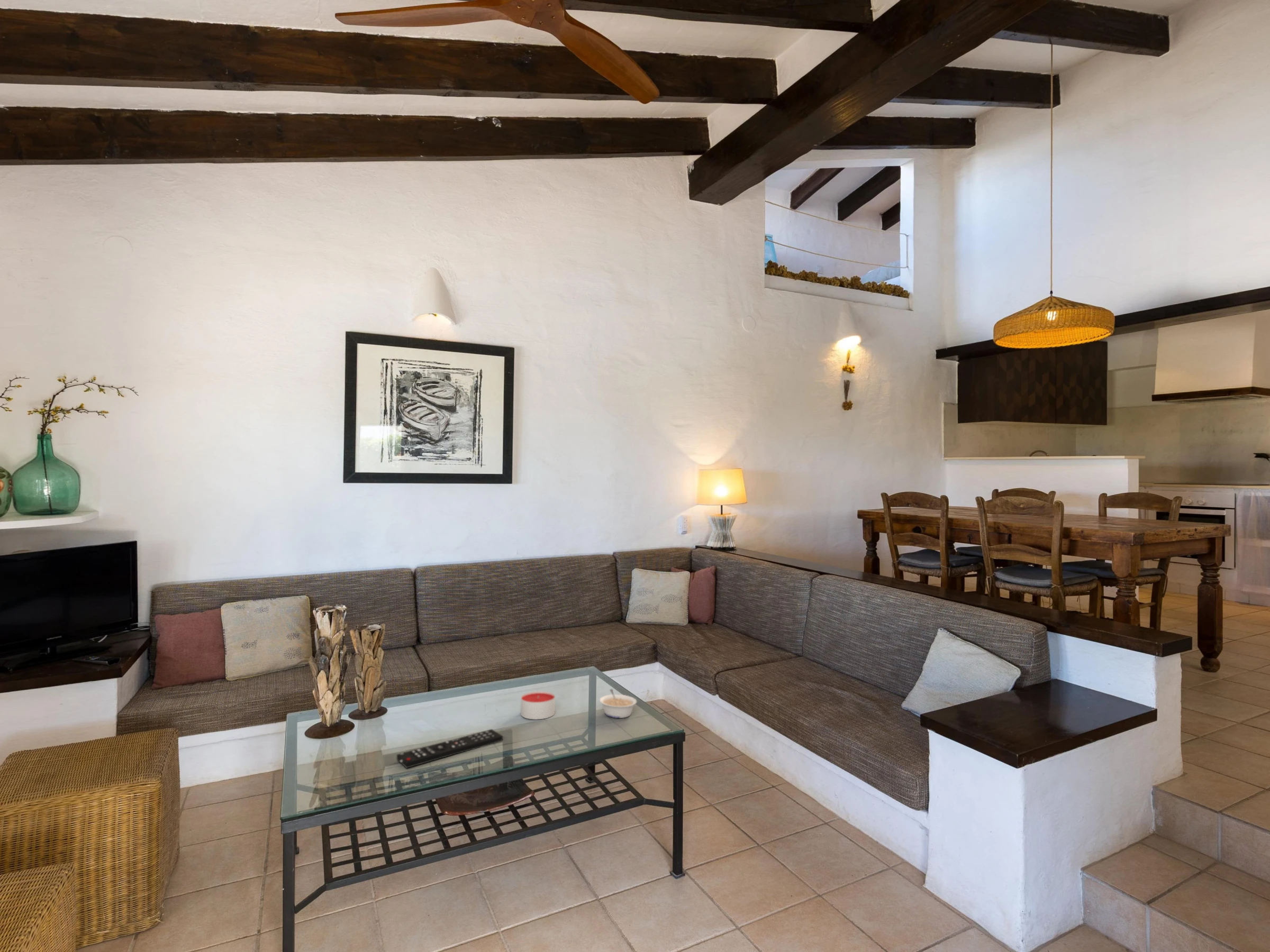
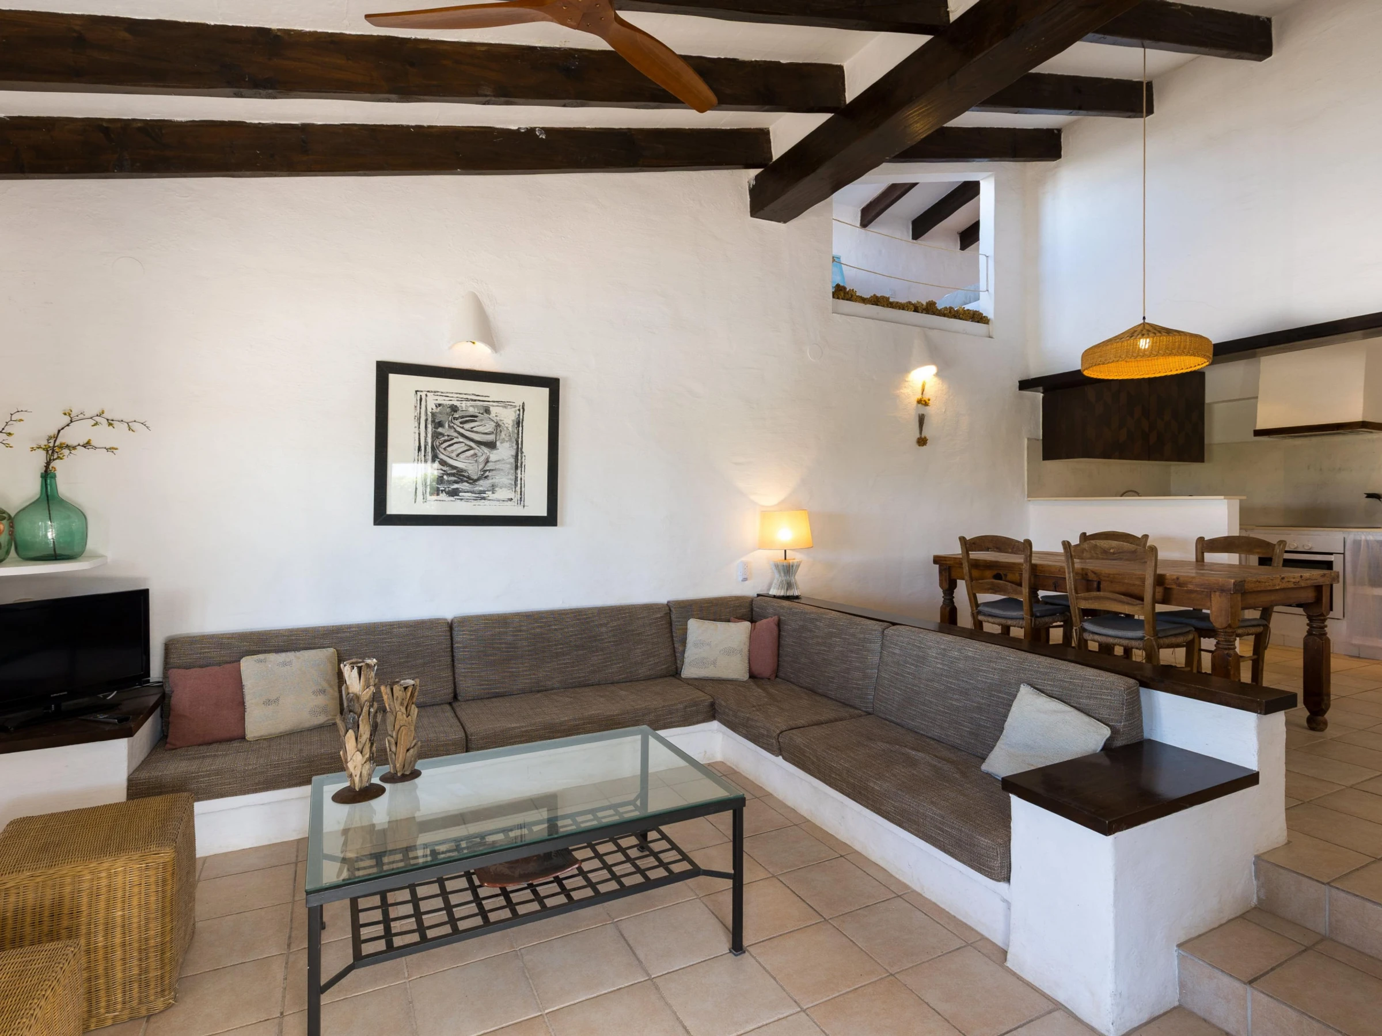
- candle [520,691,556,720]
- remote control [396,729,503,768]
- legume [599,689,637,719]
